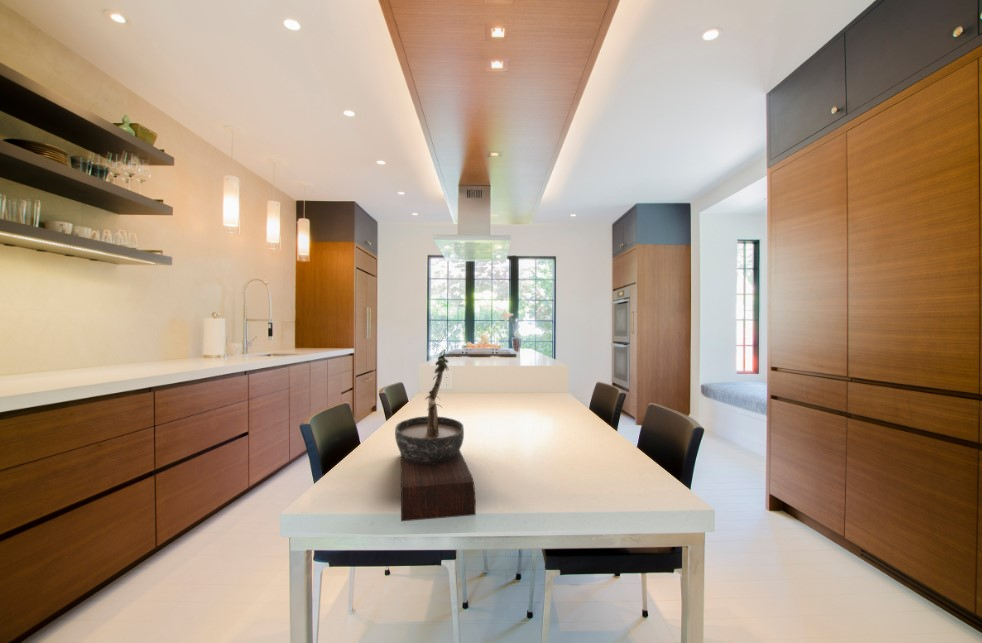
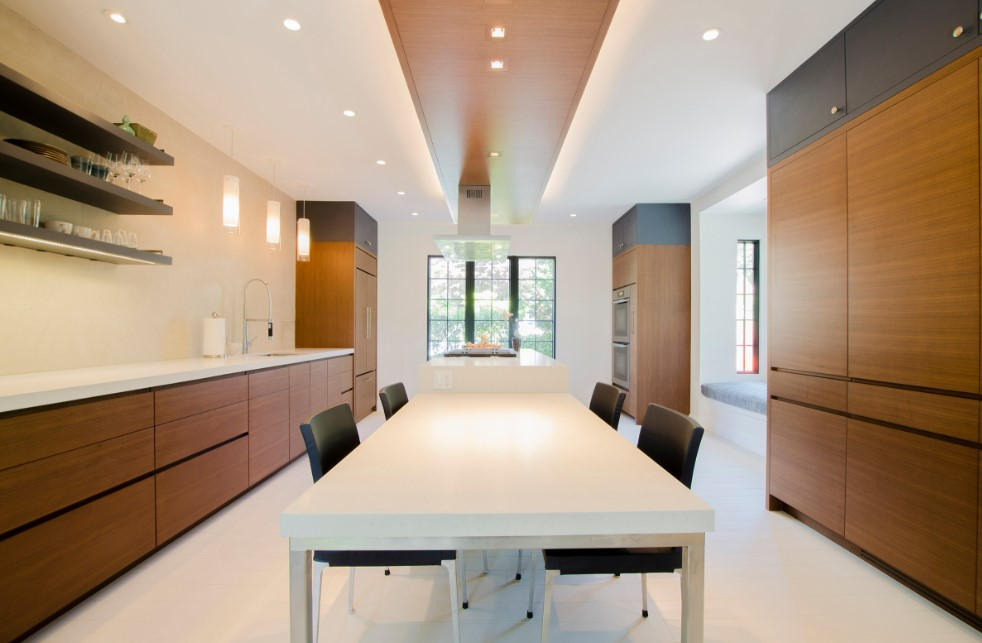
- bonsai tree [394,348,477,522]
